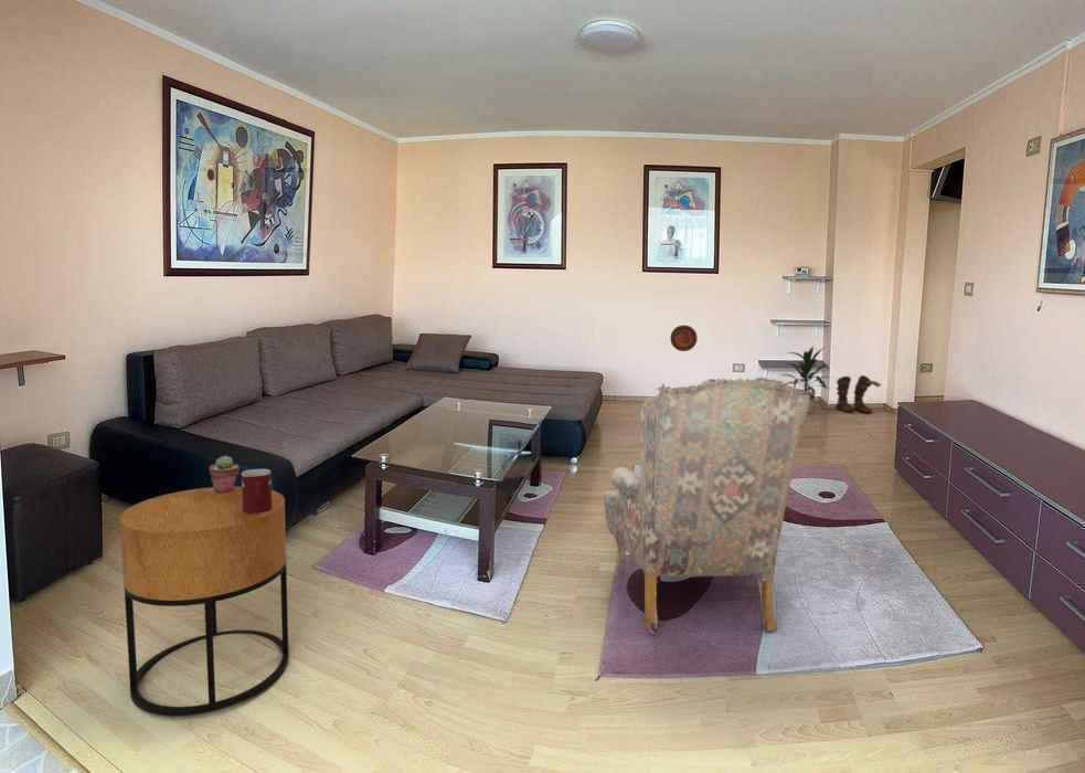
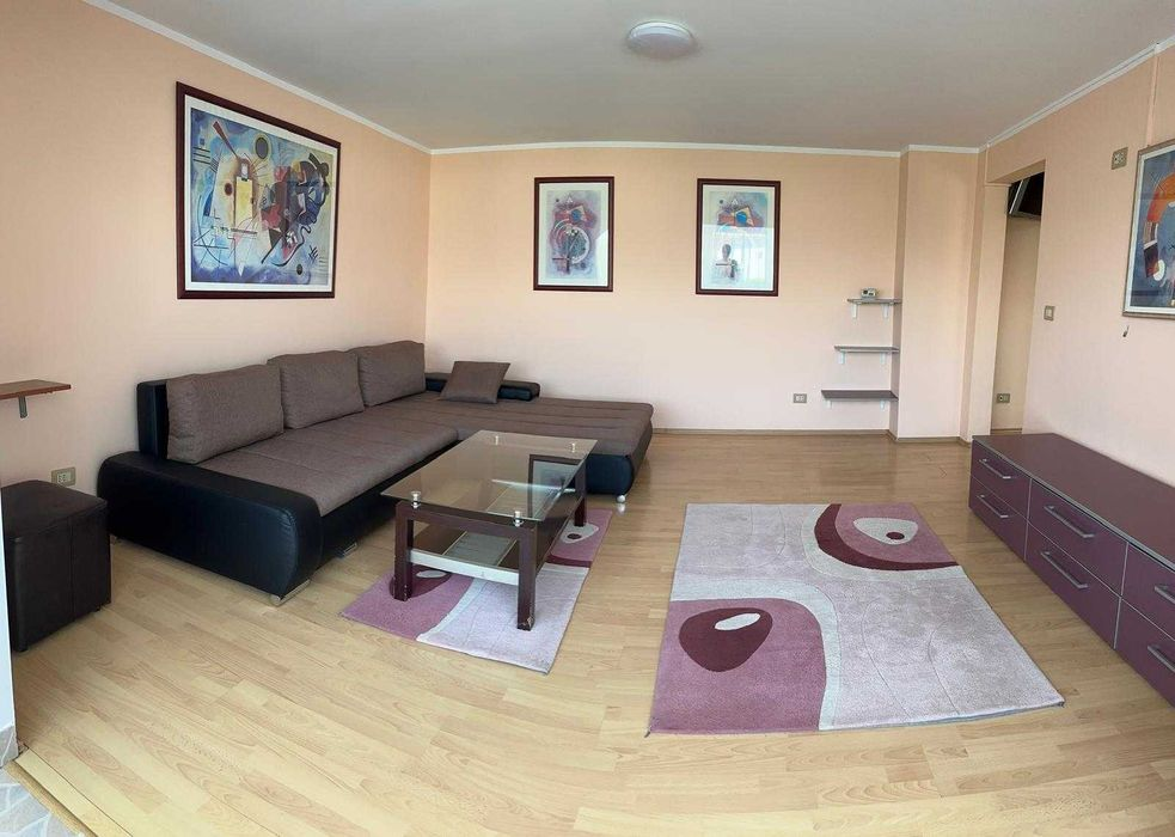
- indoor plant [780,345,833,414]
- decorative plate [669,325,699,352]
- side table [119,485,289,717]
- boots [836,374,882,414]
- armchair [603,377,816,634]
- mug [241,468,273,513]
- potted succulent [208,455,241,493]
